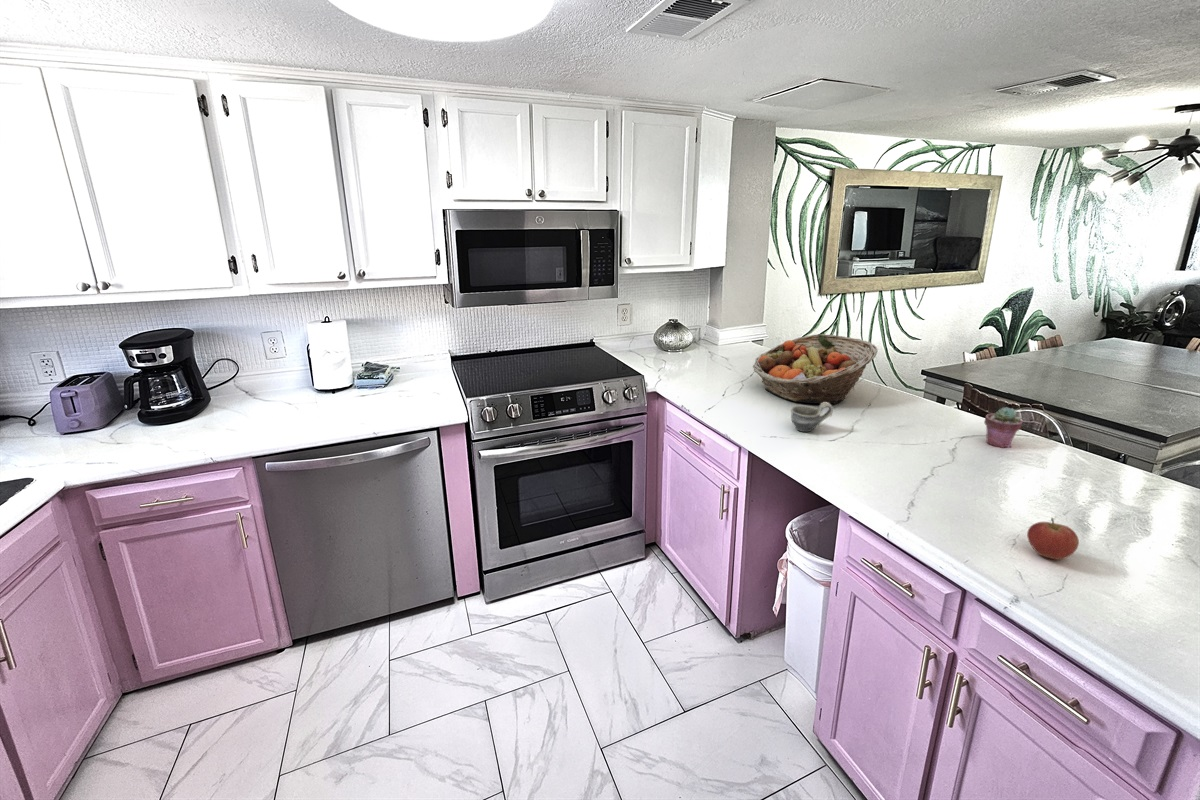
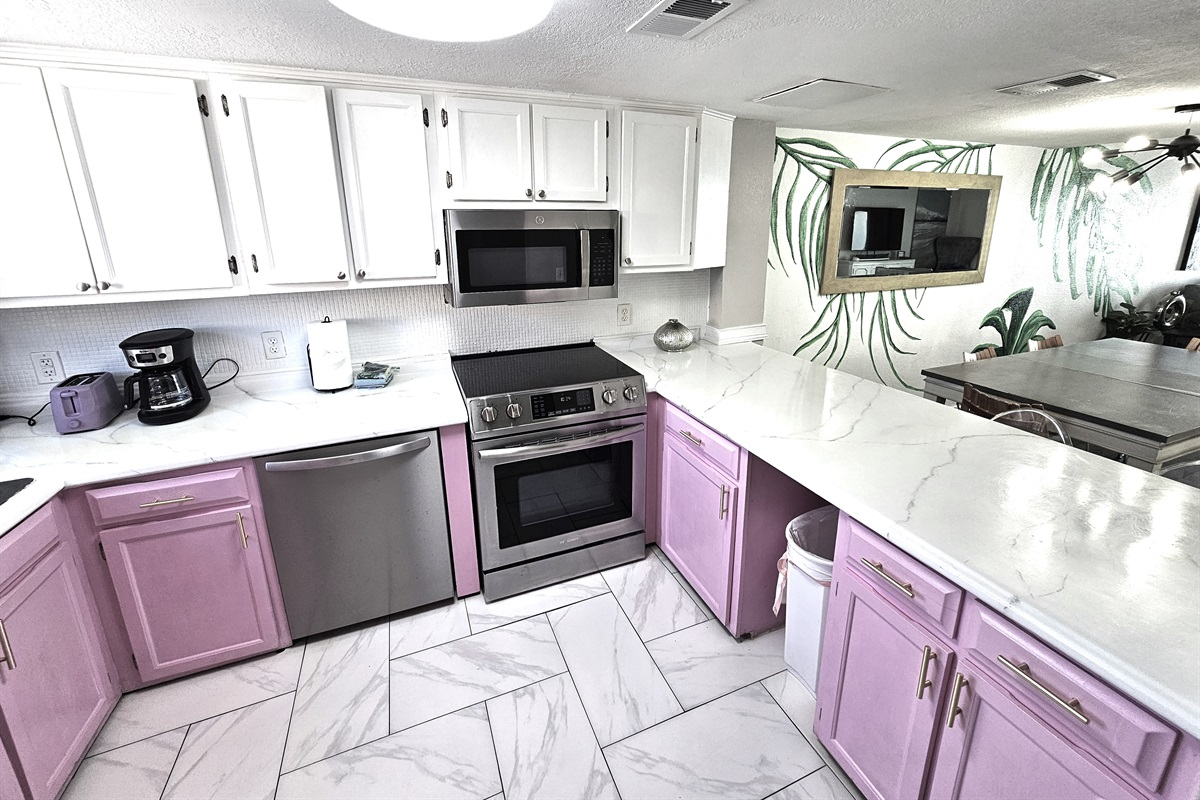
- cup [790,402,834,433]
- apple [1026,517,1080,561]
- fruit basket [752,333,879,405]
- potted succulent [983,406,1023,449]
